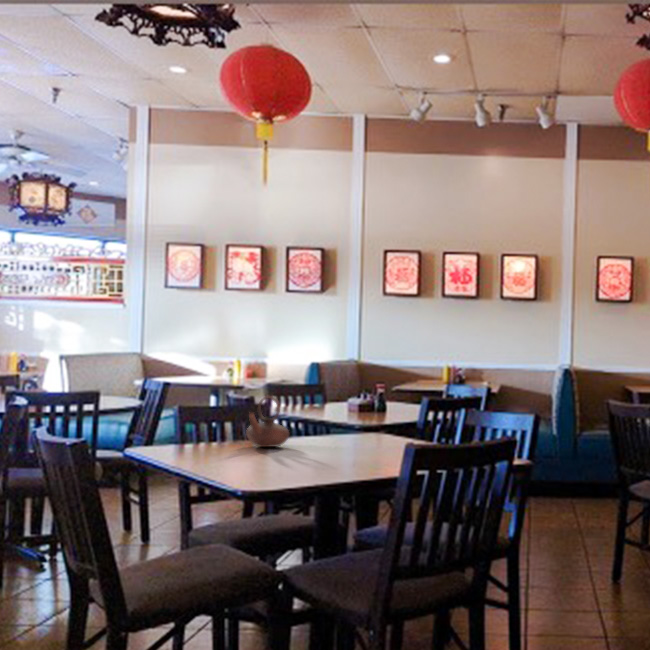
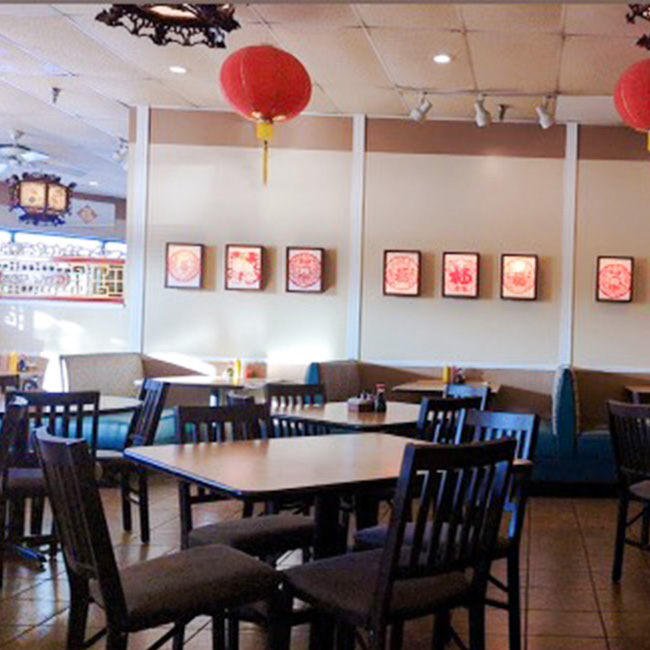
- teapot [245,395,290,448]
